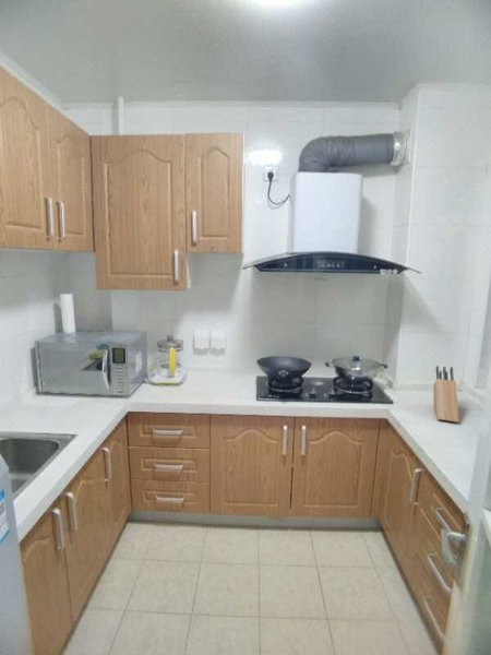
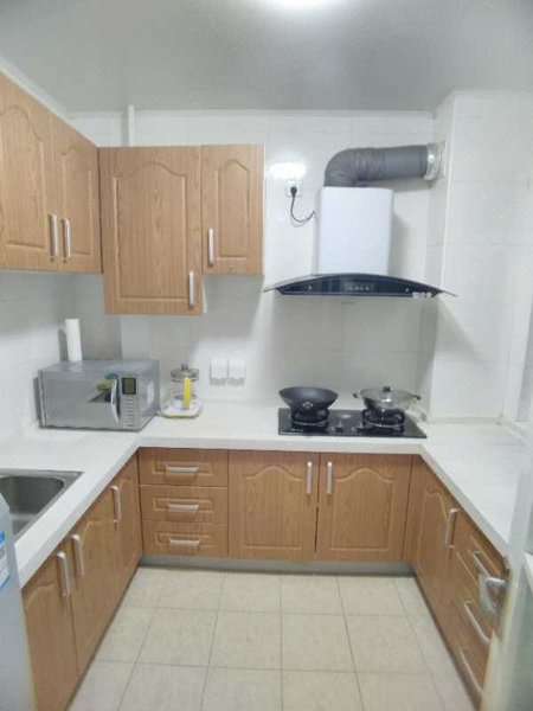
- knife block [432,365,460,424]
